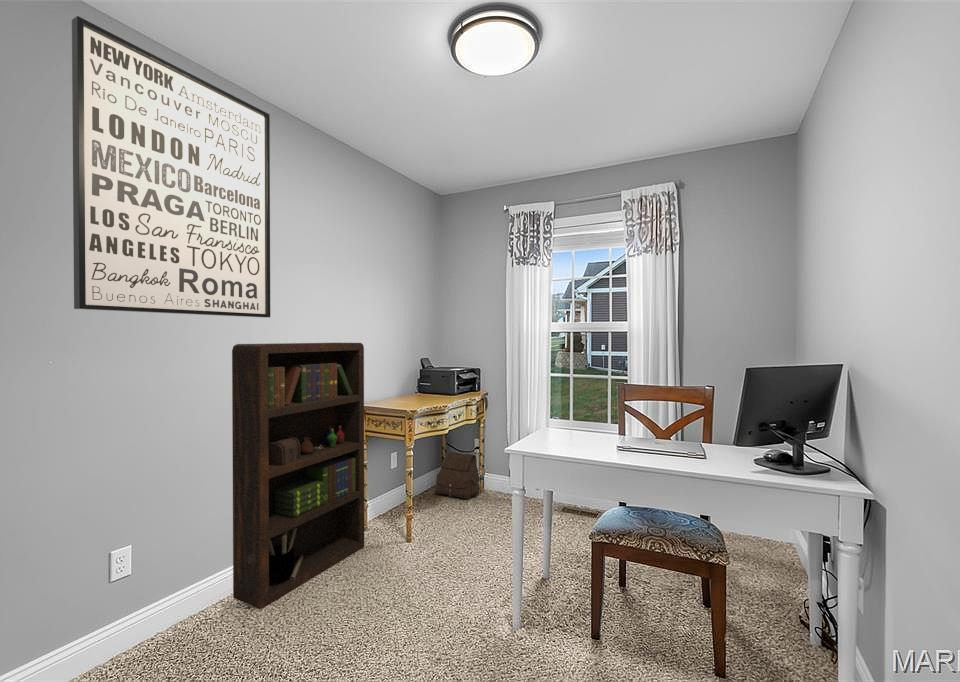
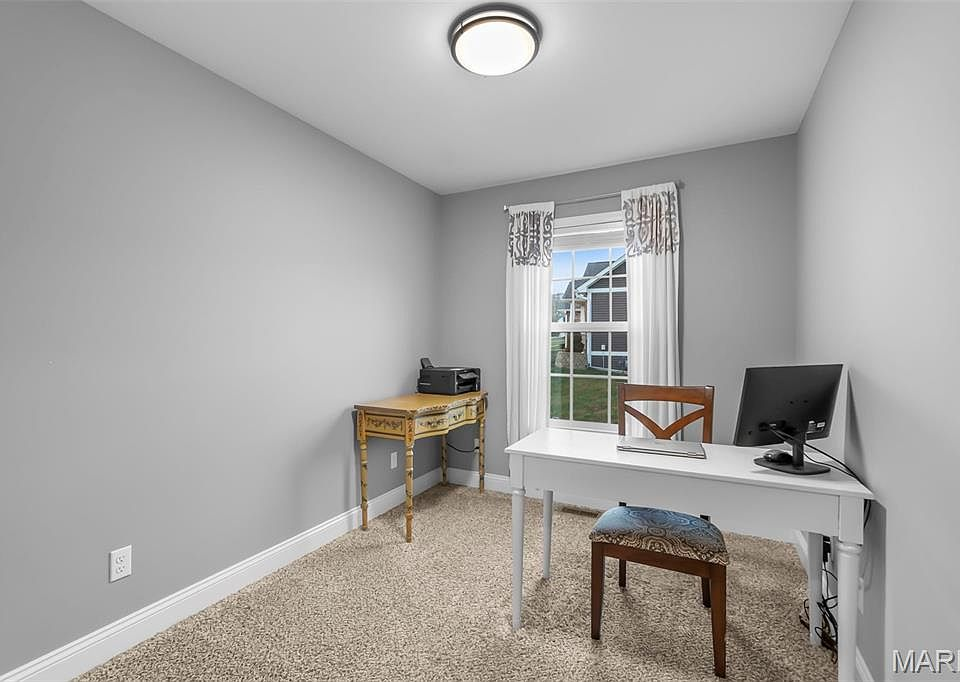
- wall art [71,15,271,318]
- satchel [435,451,481,500]
- bookcase [231,342,365,610]
